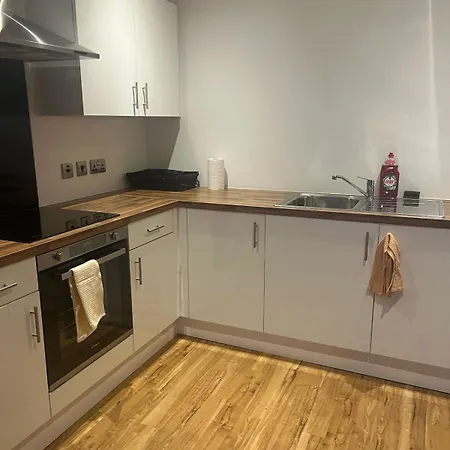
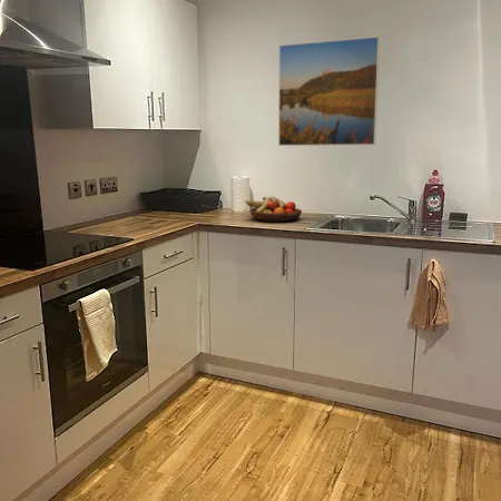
+ fruit bowl [245,195,303,223]
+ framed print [277,36,381,147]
